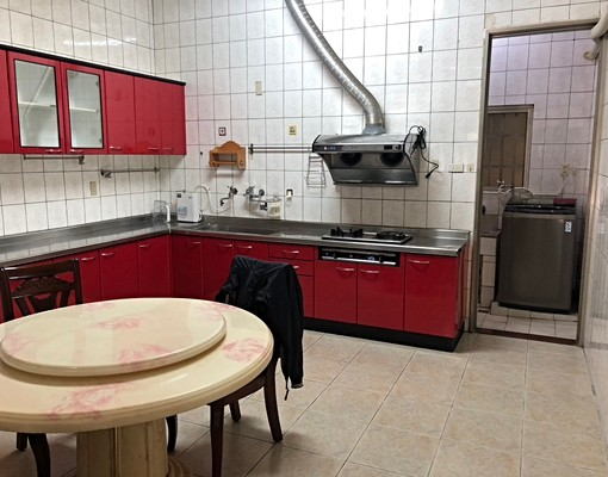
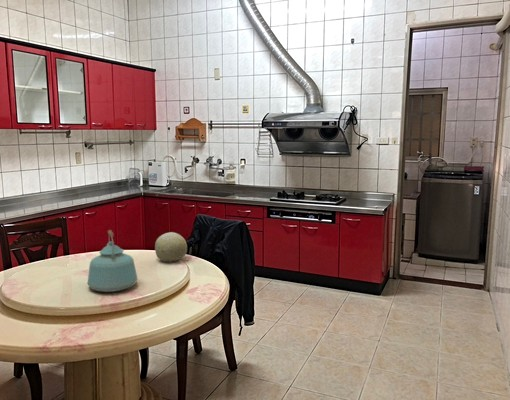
+ kettle [86,229,138,293]
+ fruit [154,231,188,263]
